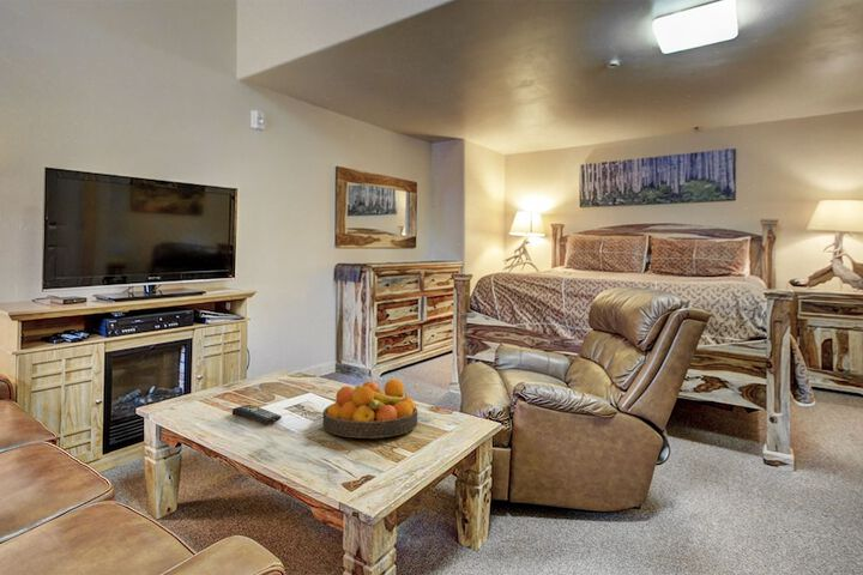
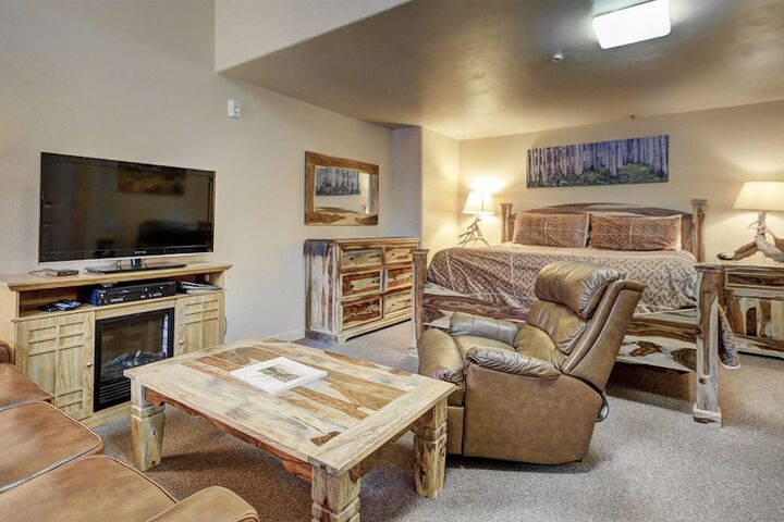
- remote control [231,404,283,425]
- fruit bowl [321,377,420,440]
